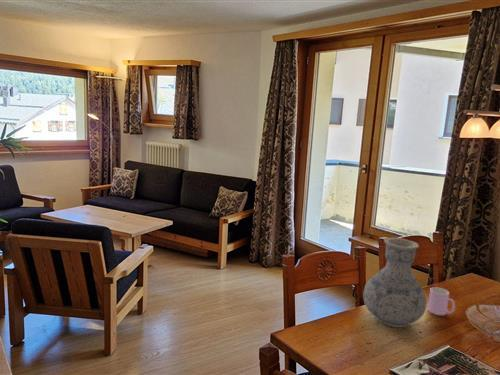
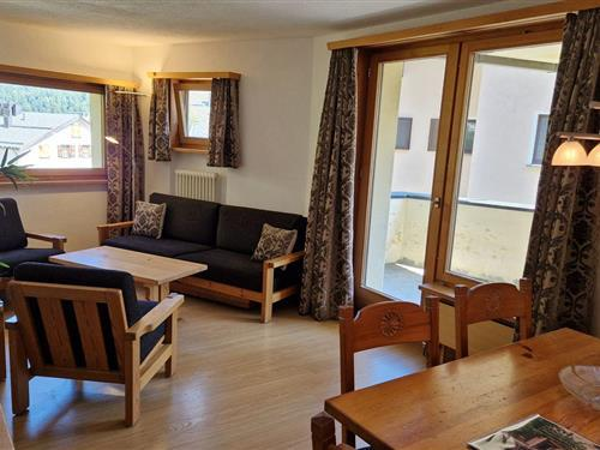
- vase [362,237,428,328]
- cup [427,286,456,316]
